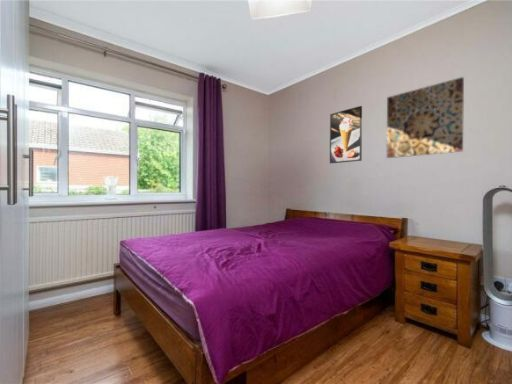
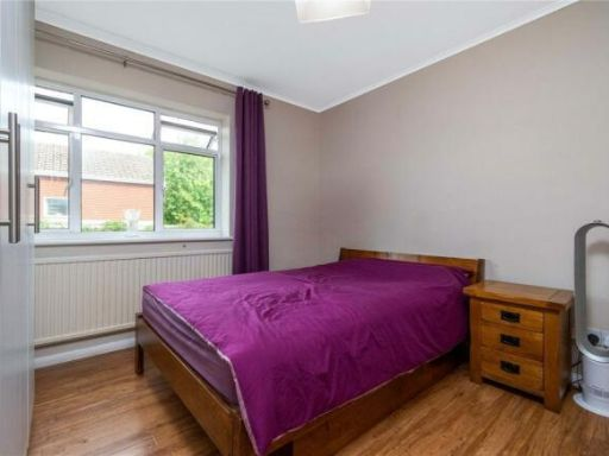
- wall art [386,76,465,159]
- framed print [329,105,363,164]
